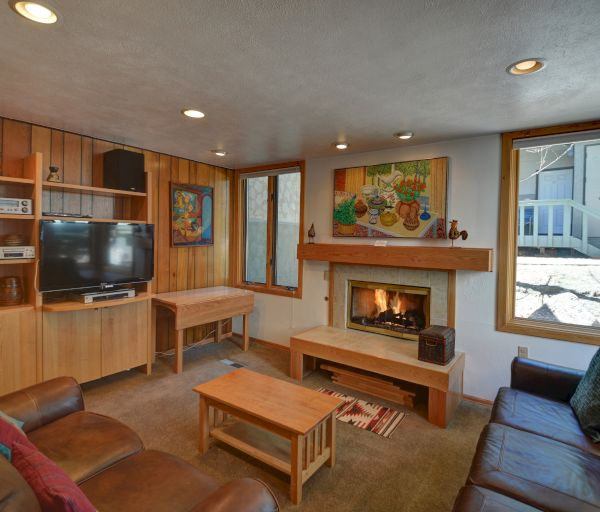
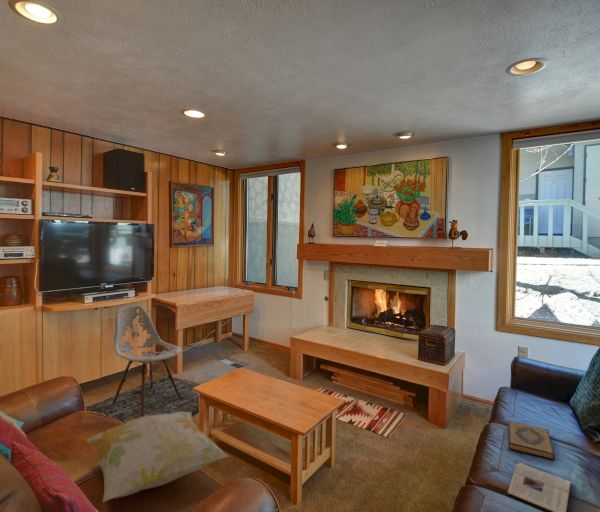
+ hardback book [507,420,556,461]
+ decorative pillow [85,412,230,504]
+ chair [84,304,201,424]
+ magazine [507,462,573,512]
